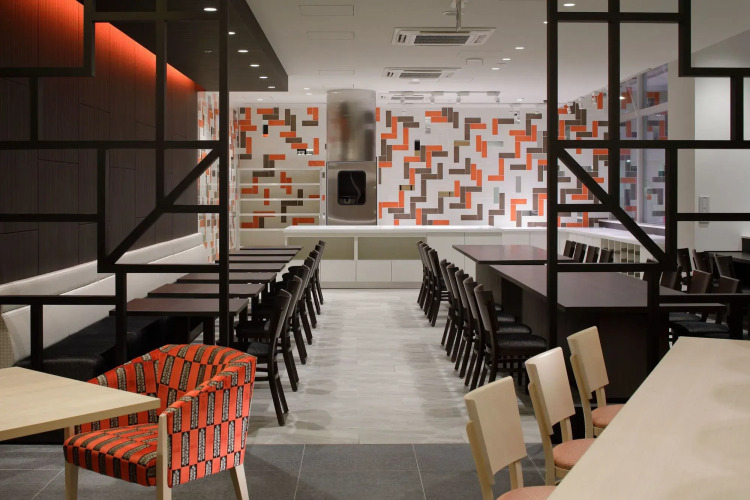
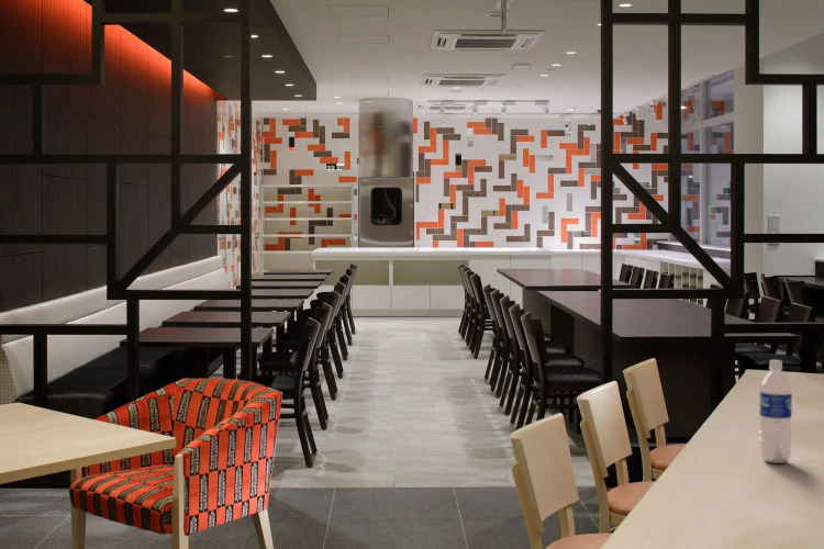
+ water bottle [758,359,793,464]
